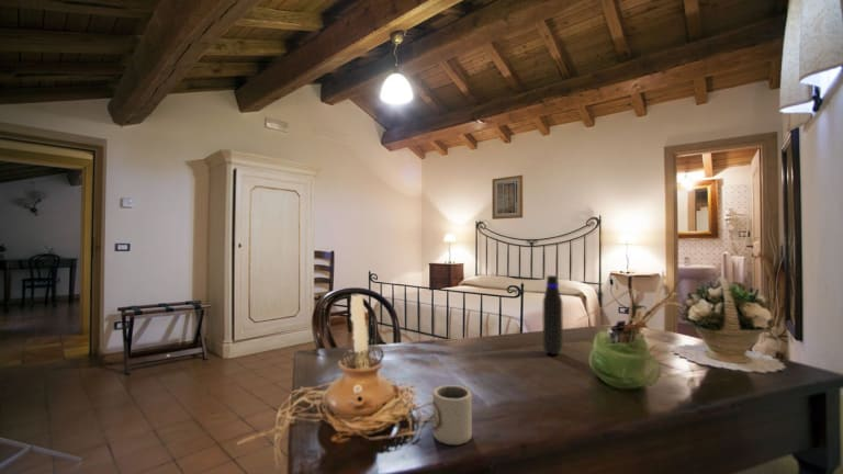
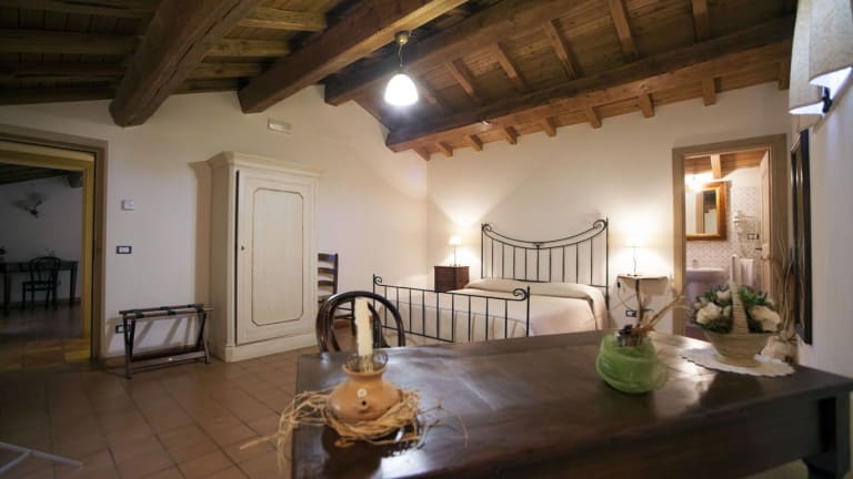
- water bottle [541,274,564,356]
- cup [432,384,473,445]
- wall art [491,174,524,221]
